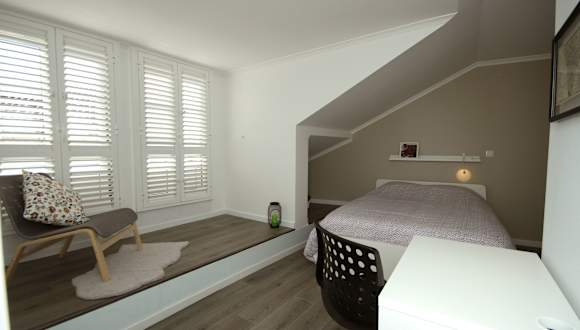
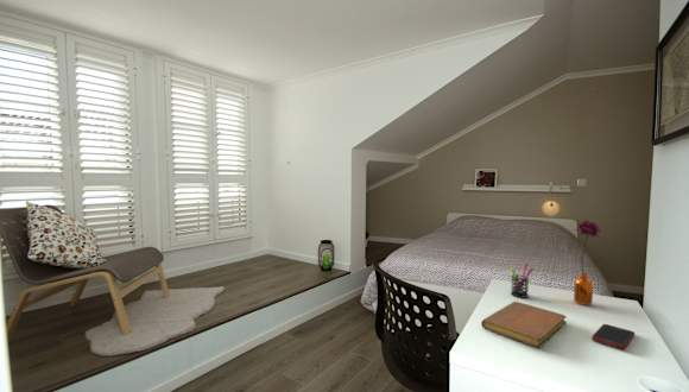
+ pen holder [510,263,535,298]
+ cell phone [590,323,636,350]
+ flower [568,220,603,306]
+ notebook [480,301,568,348]
